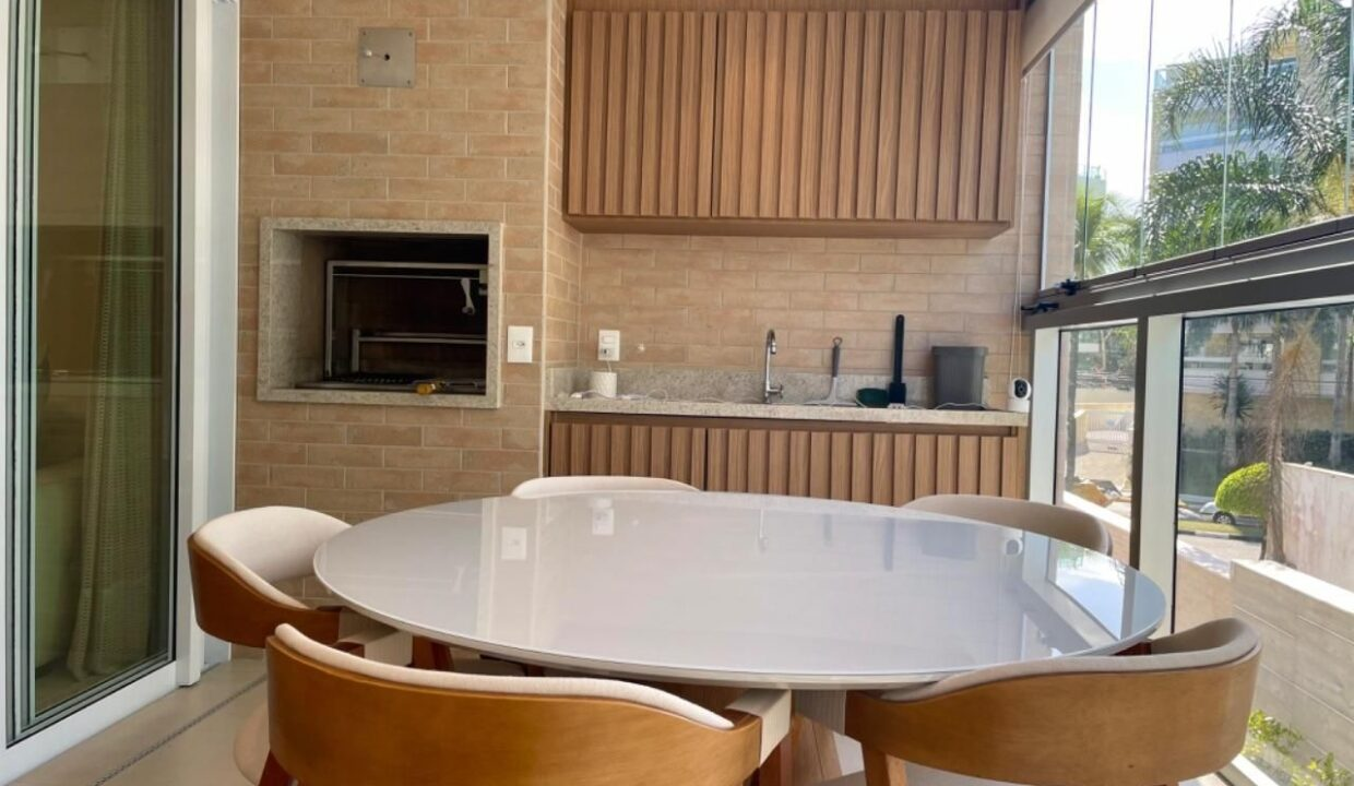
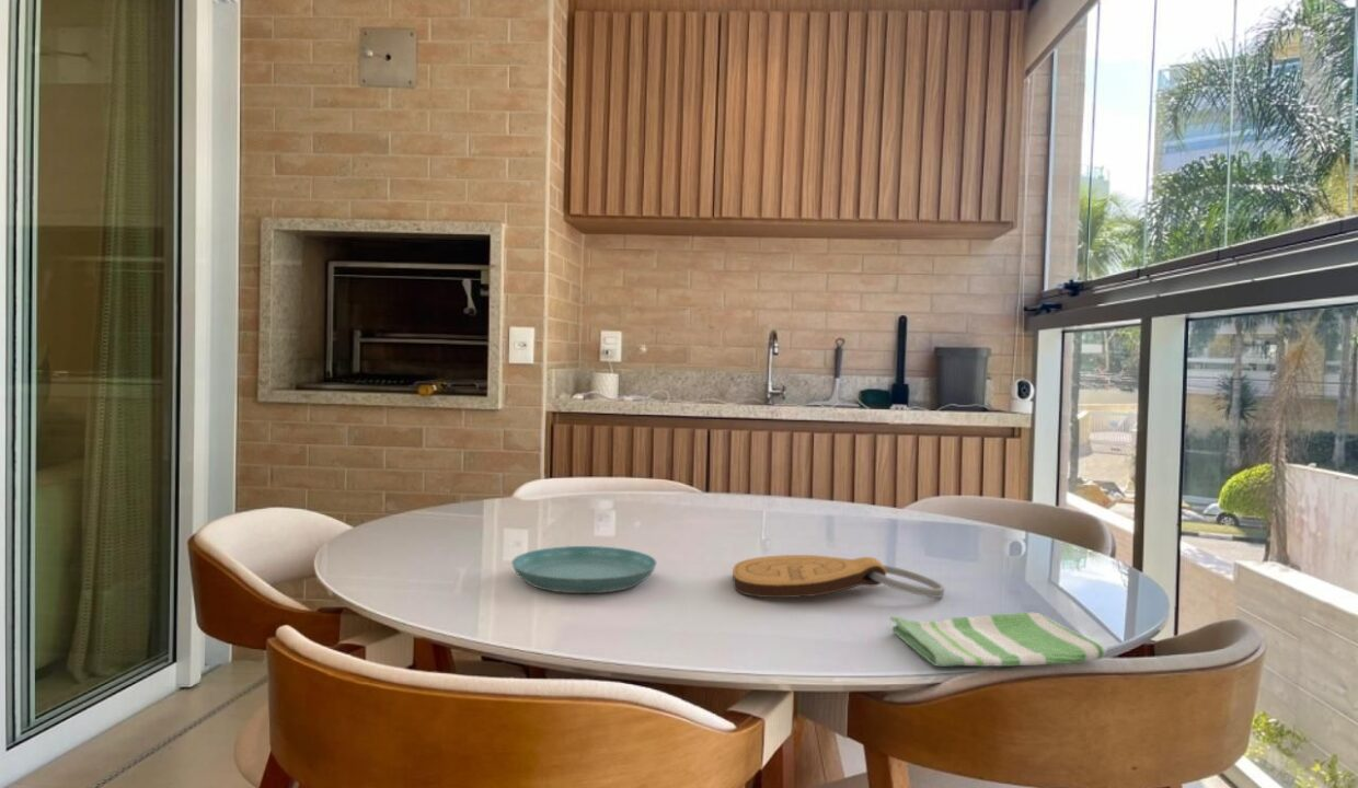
+ key chain [732,554,946,599]
+ saucer [510,545,658,594]
+ dish towel [889,612,1108,668]
